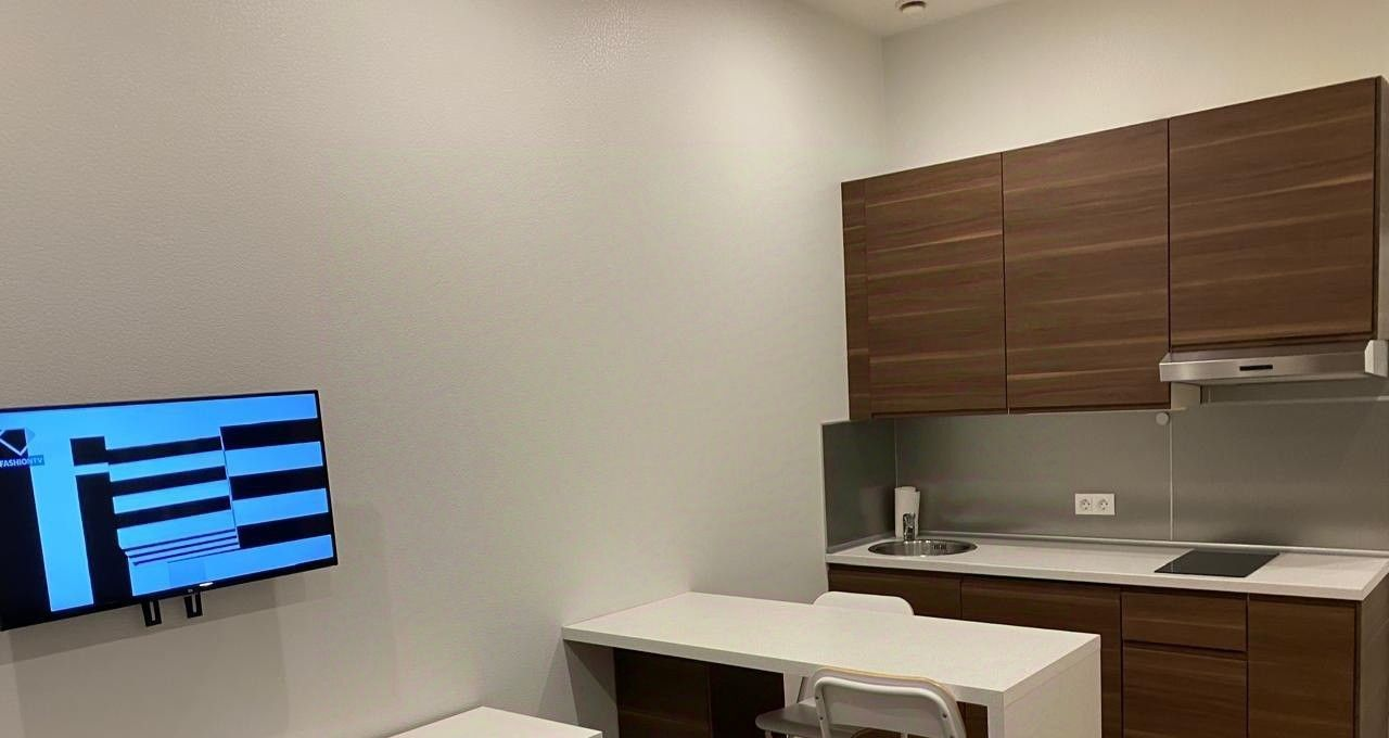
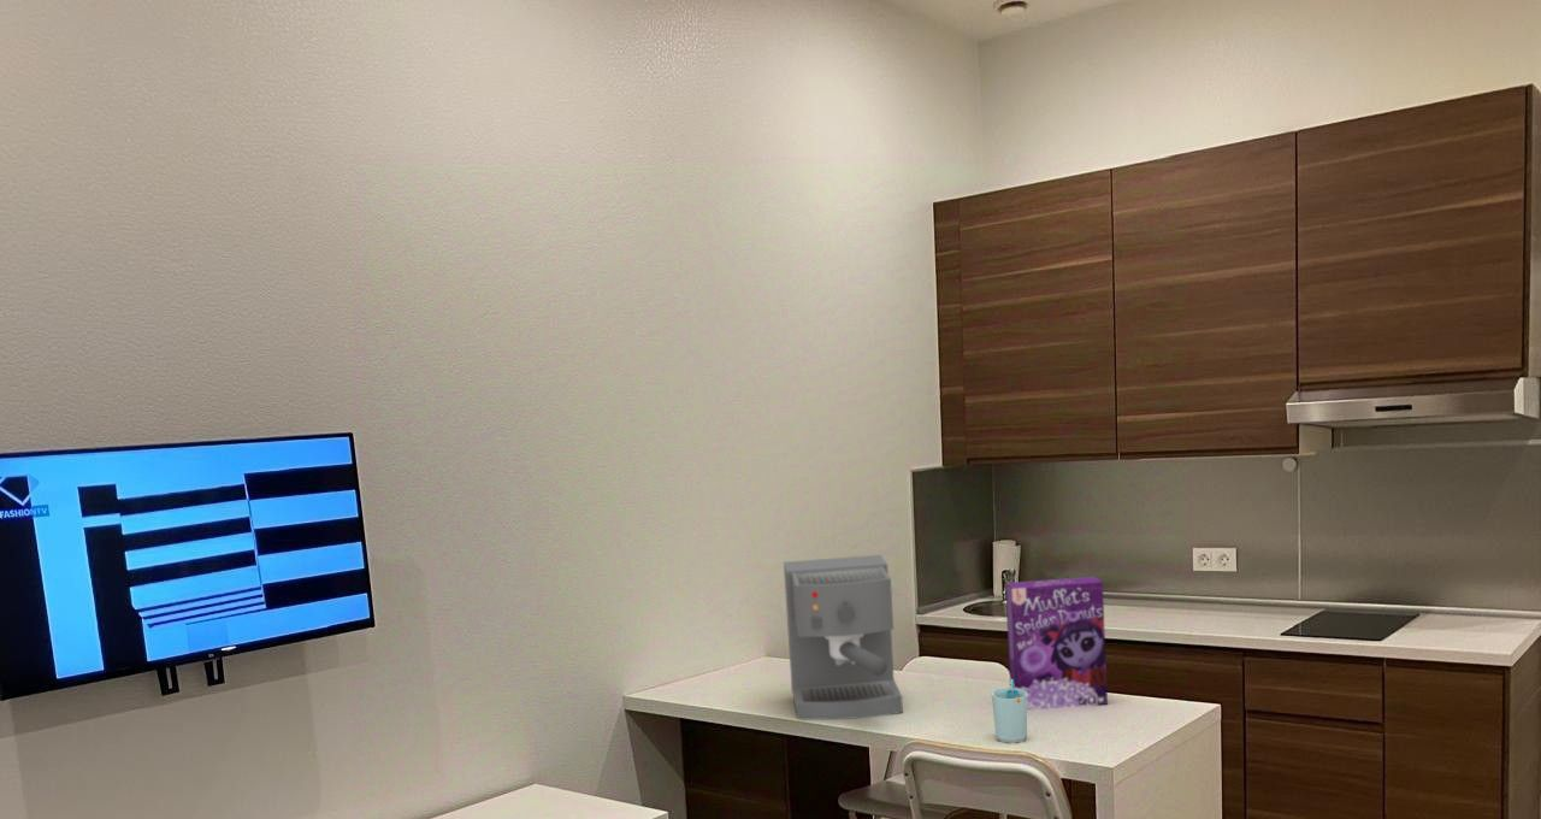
+ coffee maker [783,554,904,721]
+ cup [991,679,1028,744]
+ cereal box [1004,576,1109,711]
